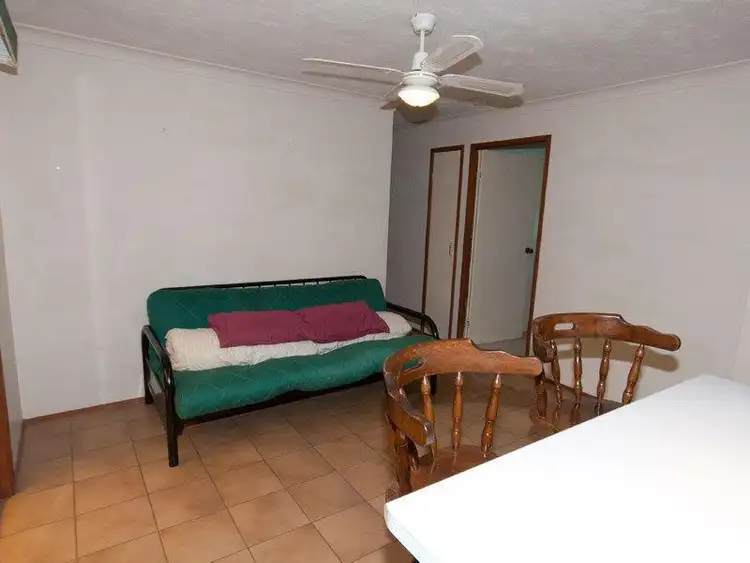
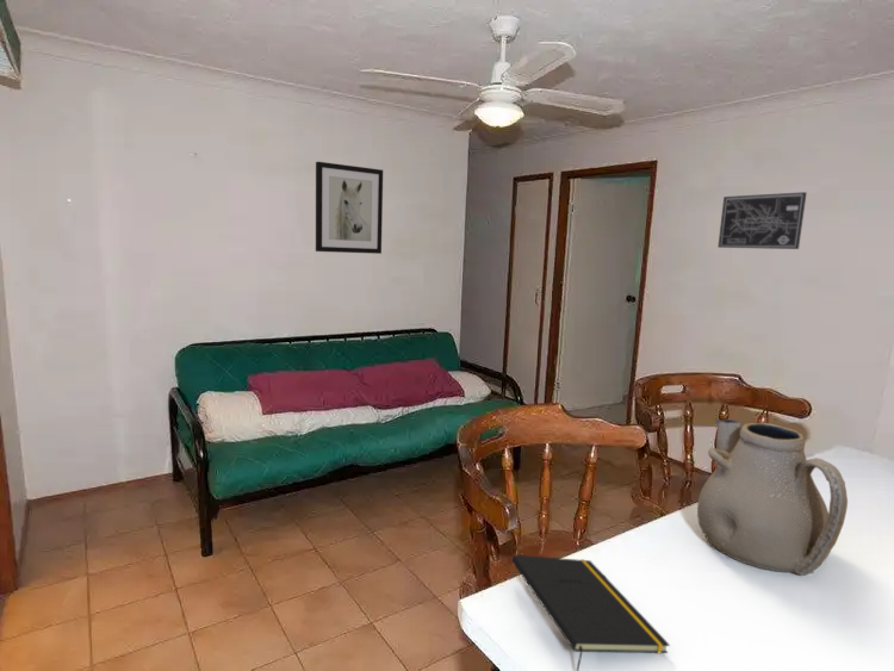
+ wall art [315,161,384,255]
+ wall art [716,191,808,250]
+ teapot [696,418,849,577]
+ notepad [511,554,671,671]
